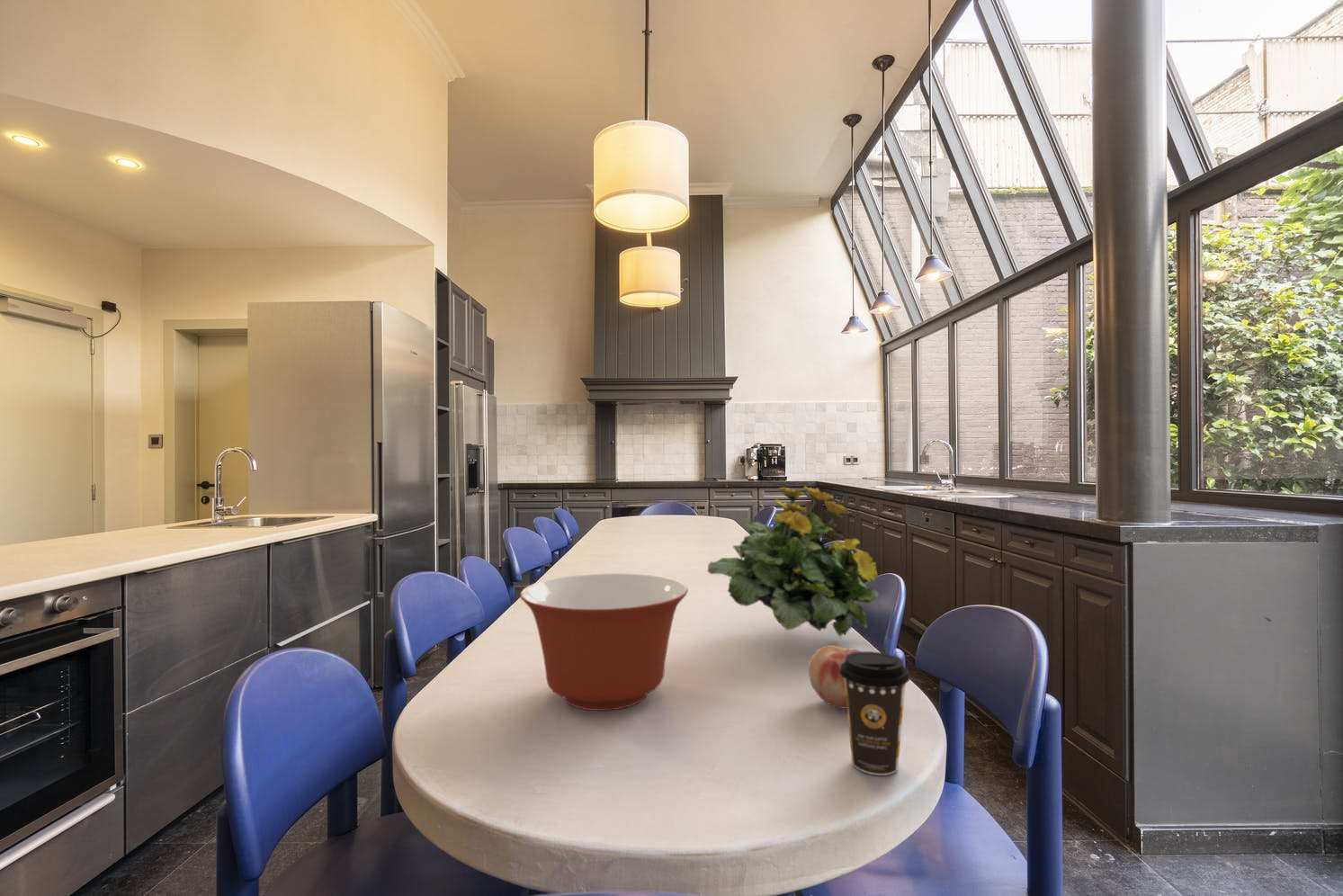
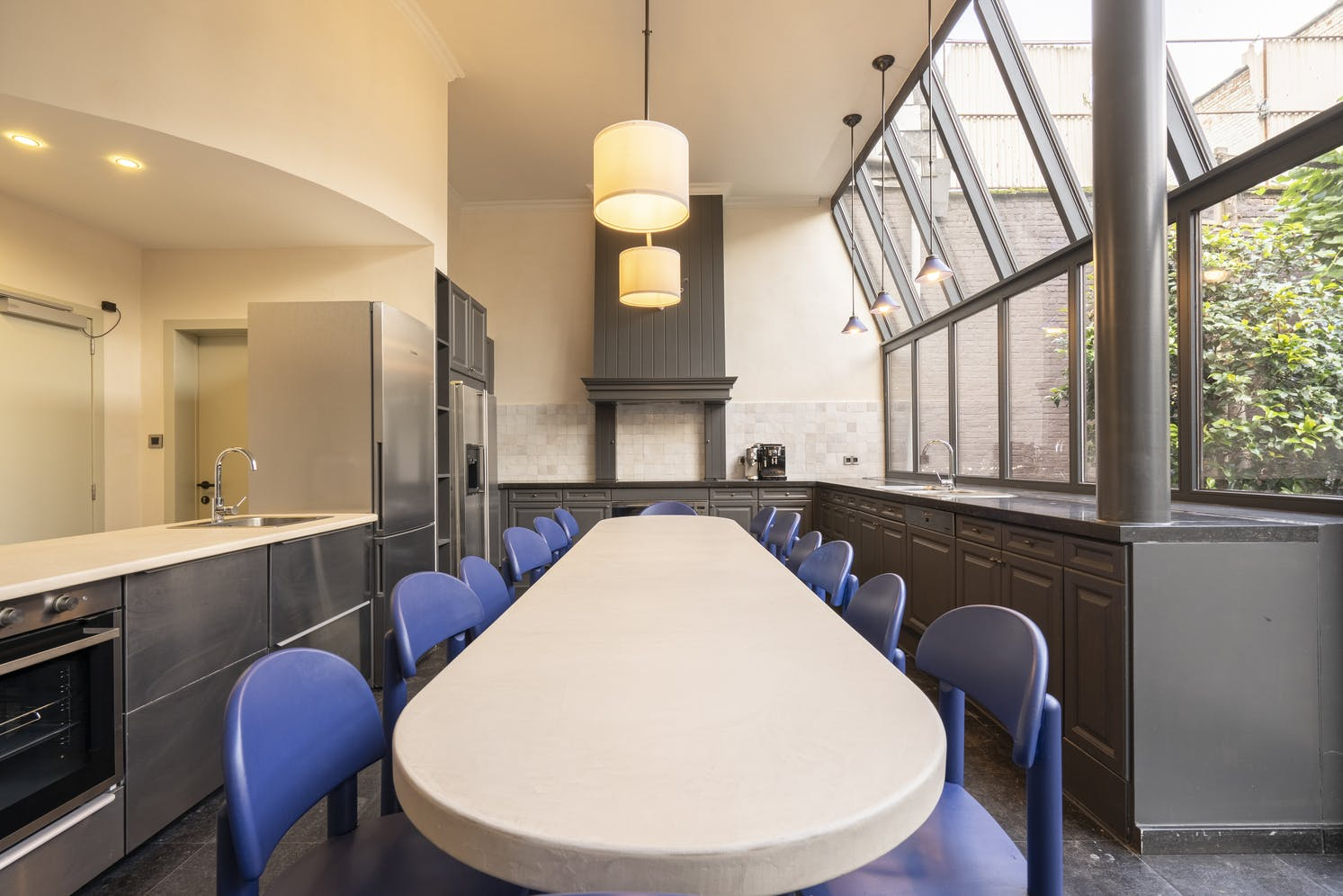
- coffee cup [839,650,911,776]
- fruit [808,644,861,710]
- flowering plant [707,485,879,639]
- mixing bowl [519,572,689,712]
